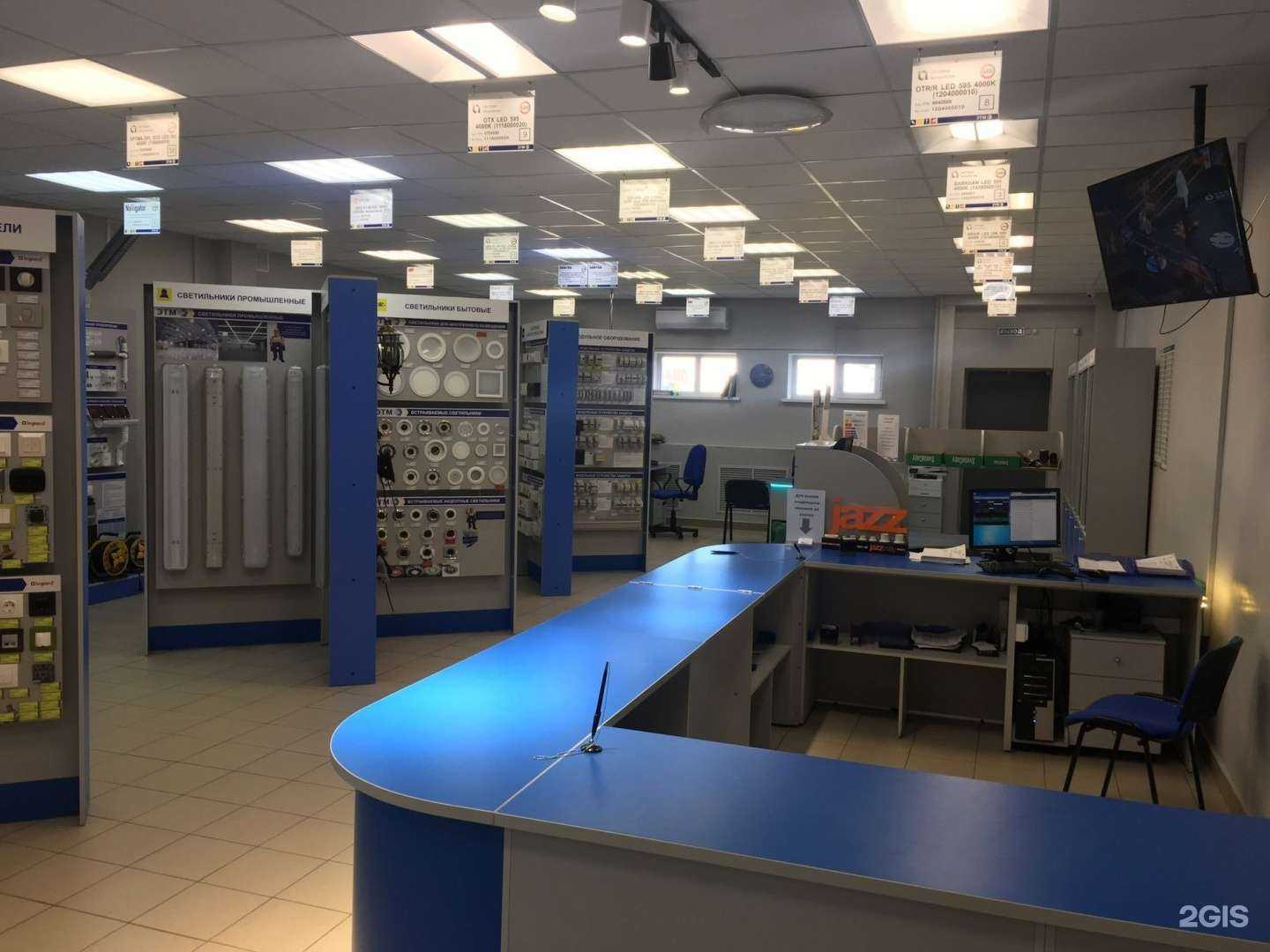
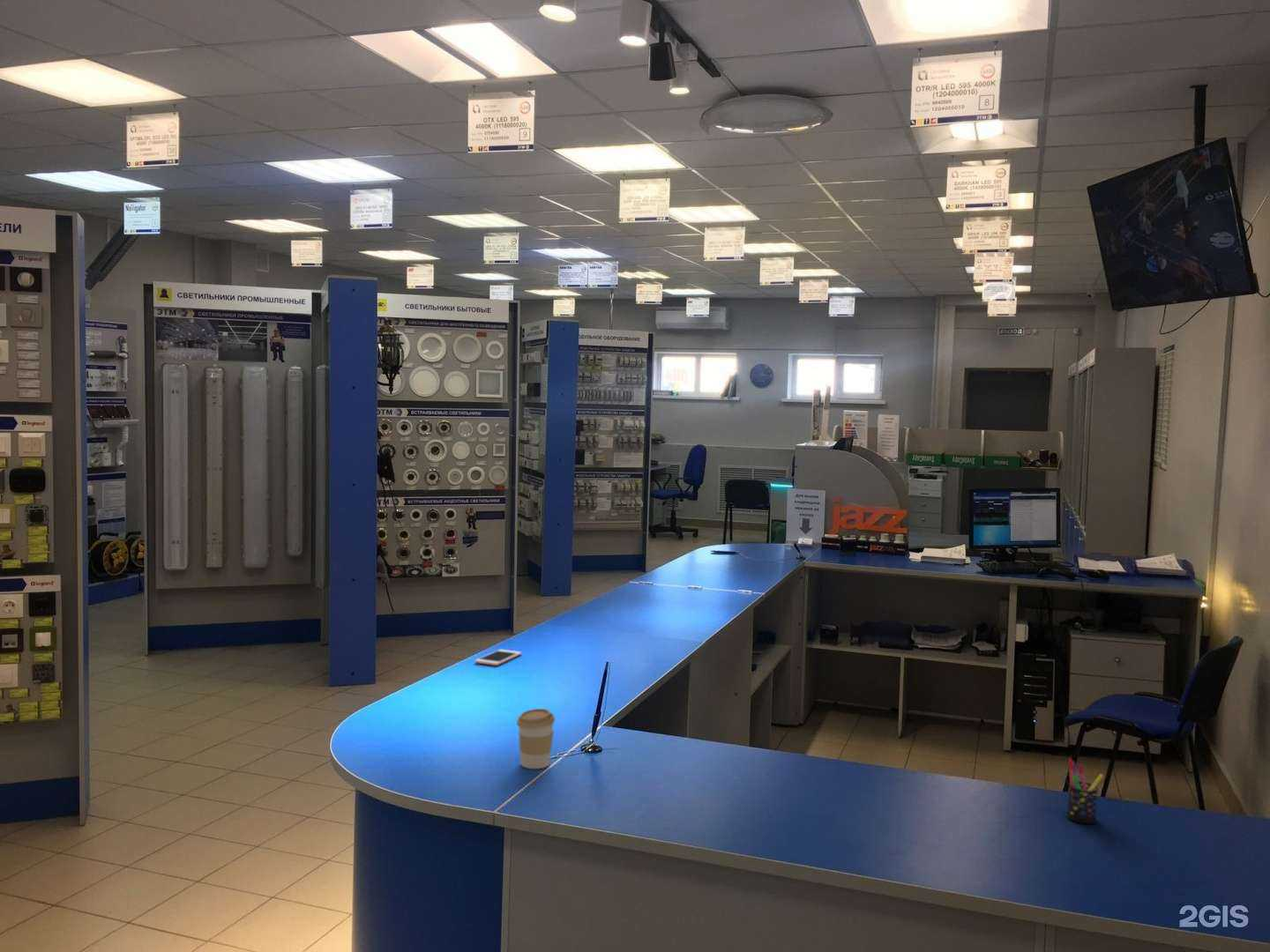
+ cell phone [474,649,522,666]
+ coffee cup [516,708,556,770]
+ pen holder [1065,758,1104,824]
